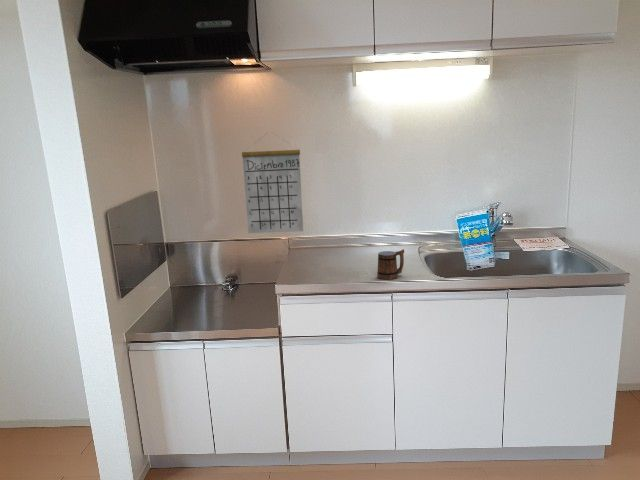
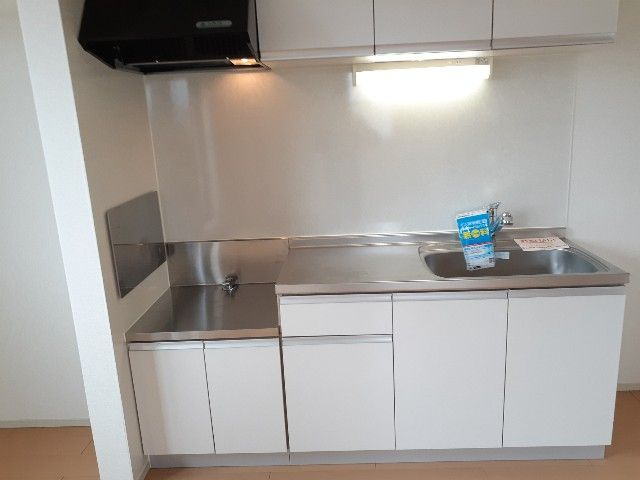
- mug [376,248,405,280]
- calendar [241,132,304,234]
